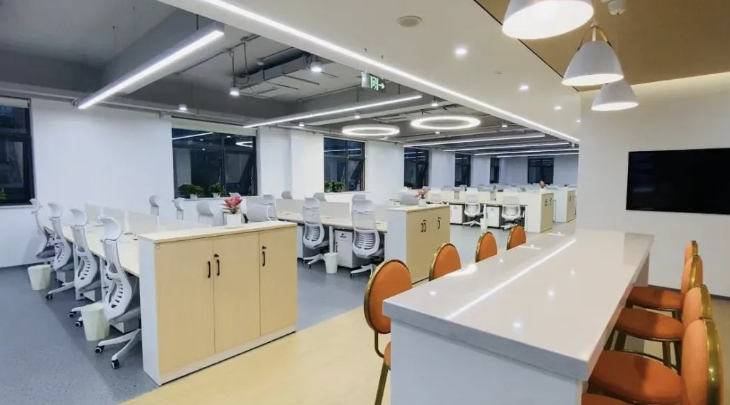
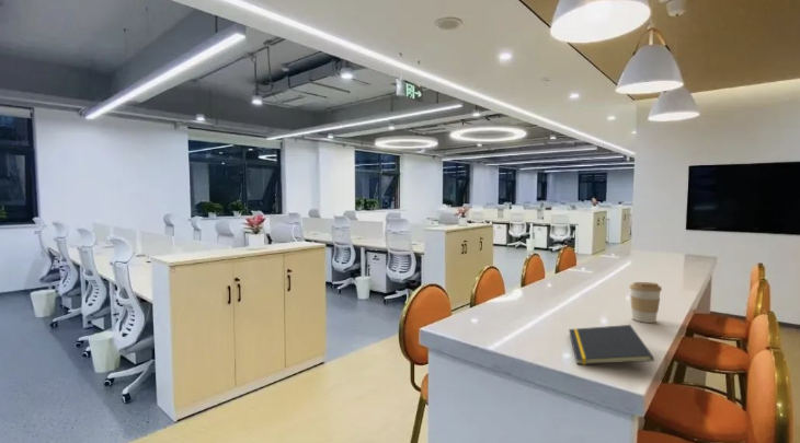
+ notepad [568,324,655,365]
+ coffee cup [628,281,663,324]
